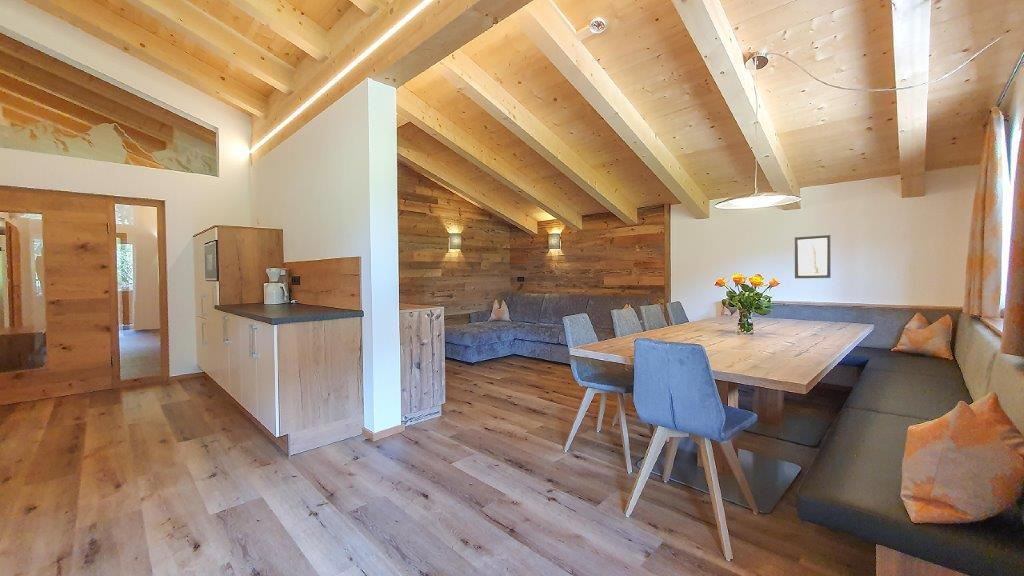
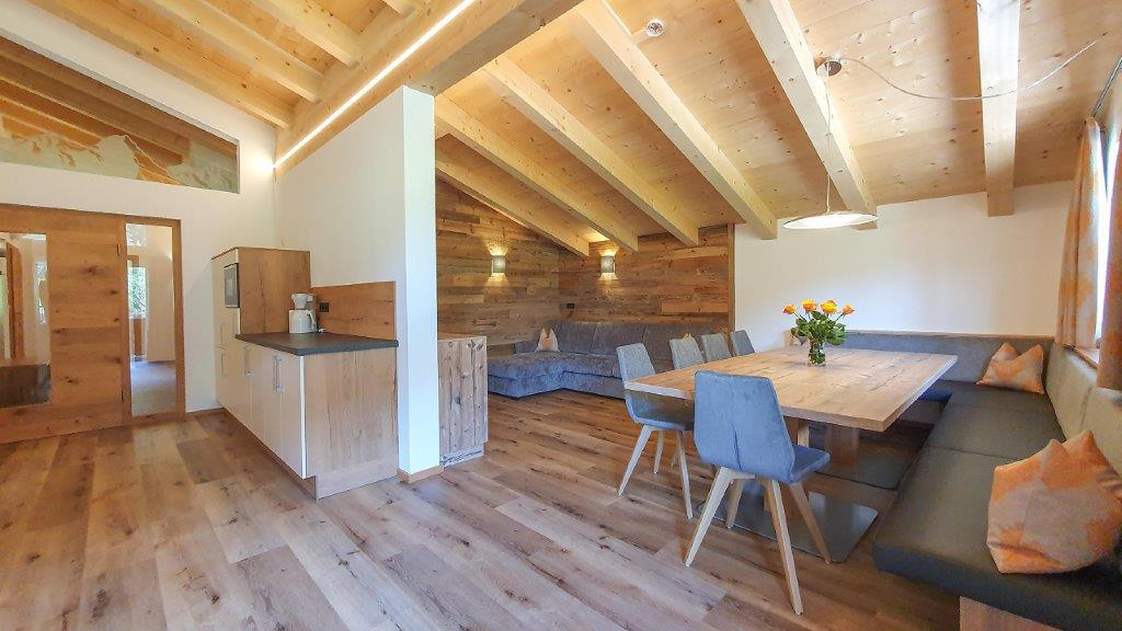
- wall art [794,234,832,279]
